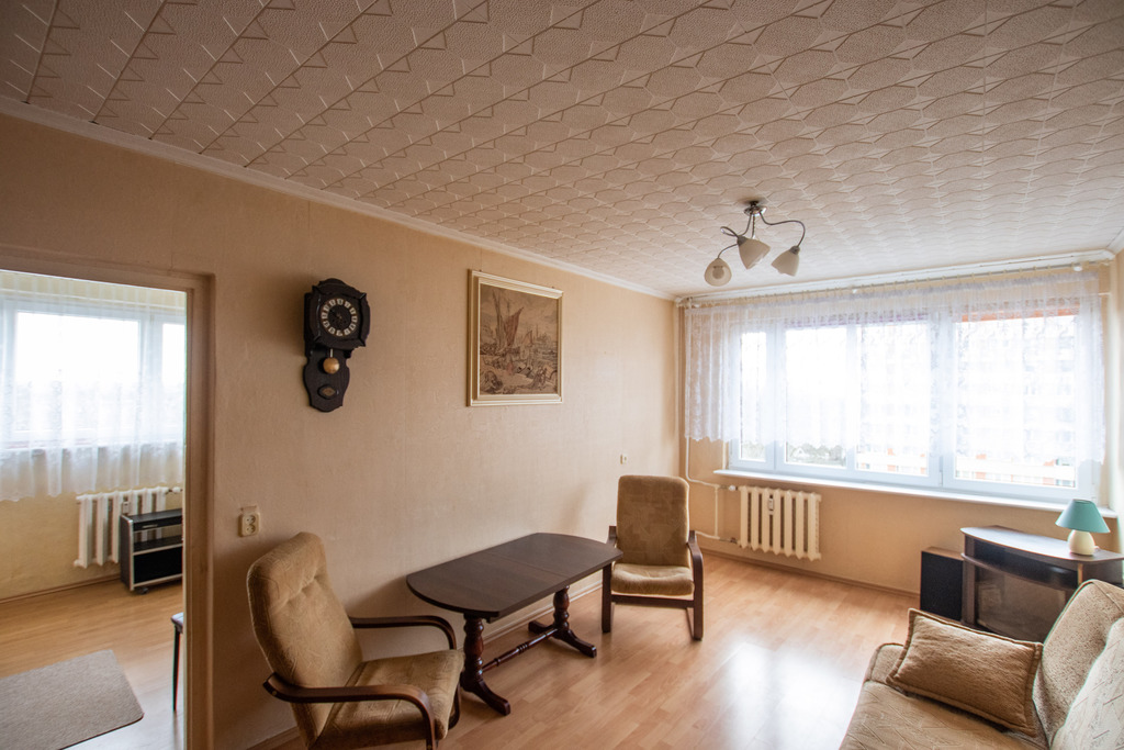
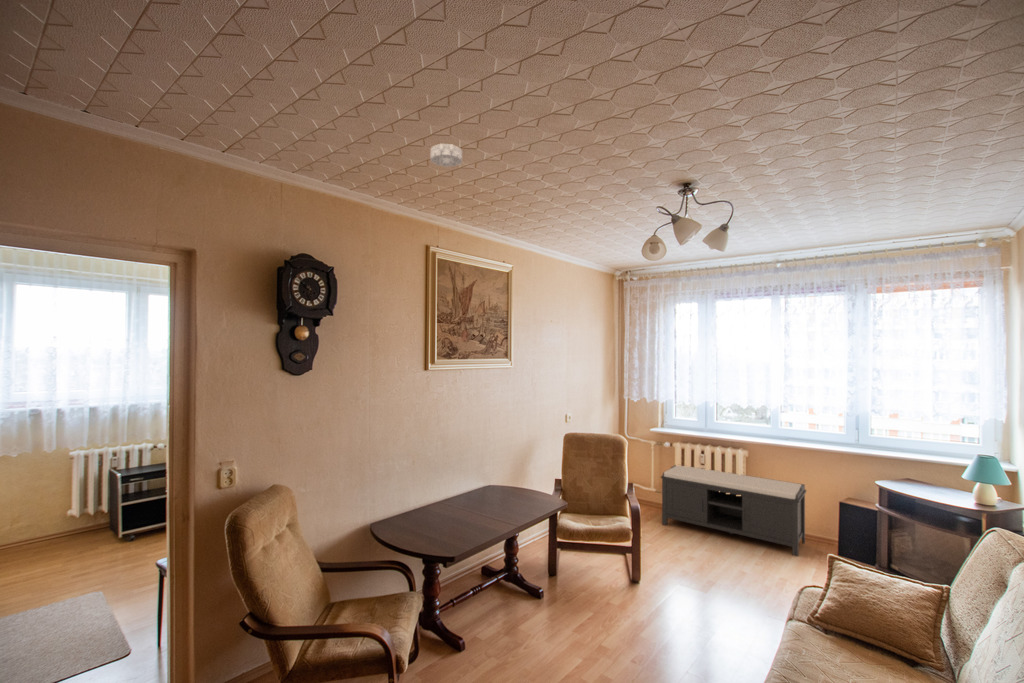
+ bench [660,464,808,558]
+ smoke detector [429,143,463,168]
